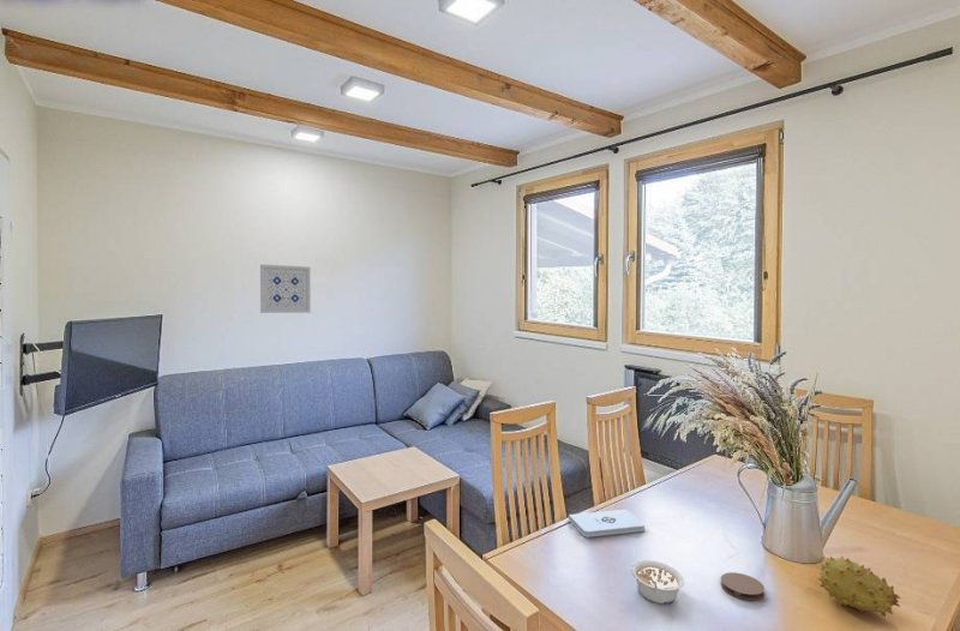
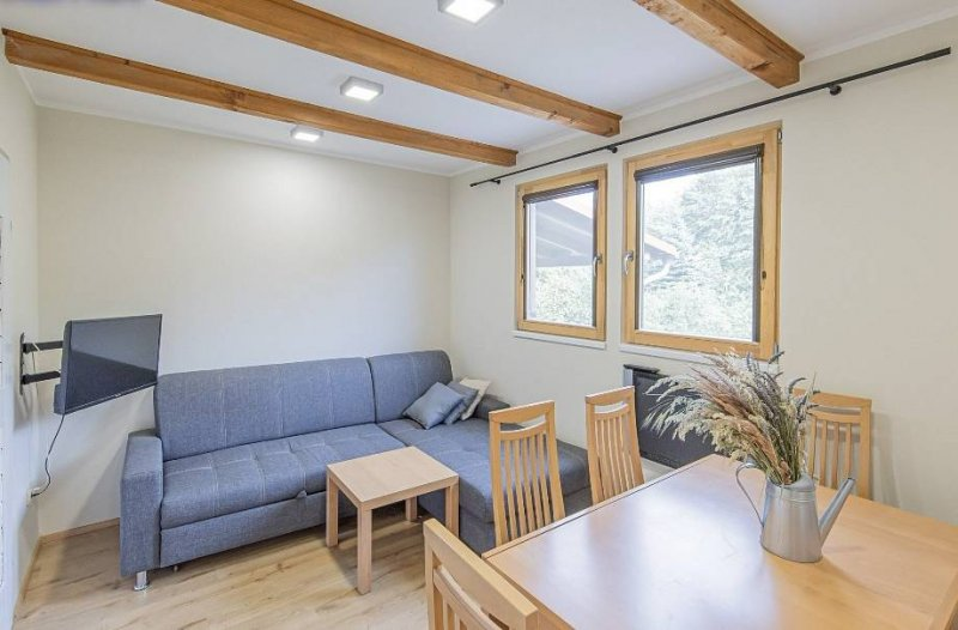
- fruit [818,555,901,618]
- coaster [720,571,766,601]
- legume [630,559,685,605]
- notepad [568,509,646,539]
- wall art [259,264,312,314]
